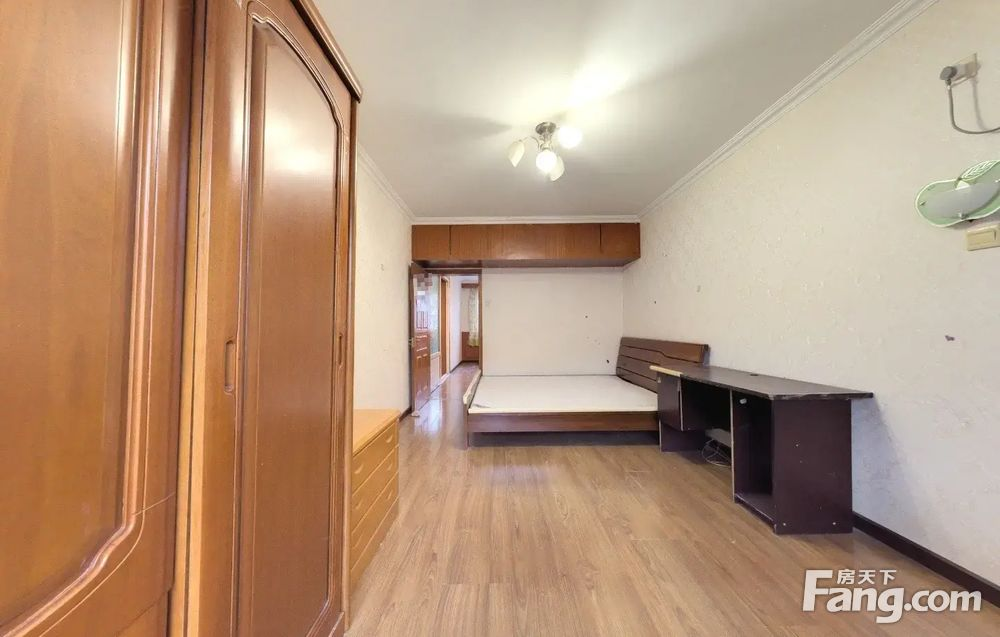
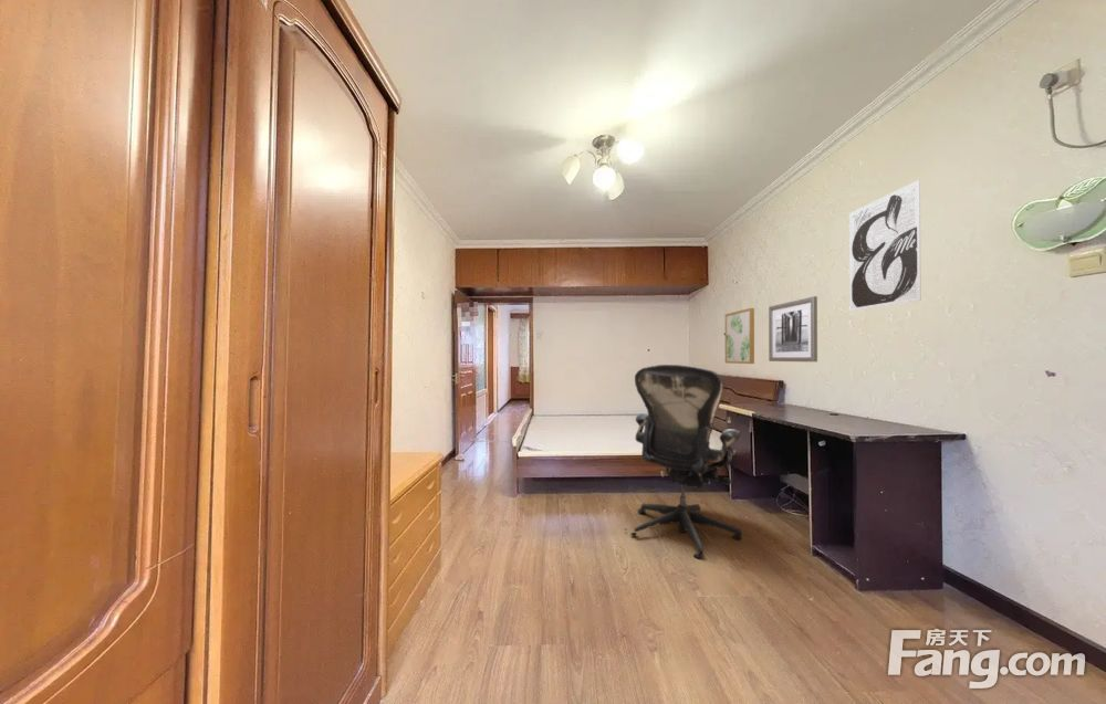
+ wall art [724,307,755,365]
+ wall art [848,179,921,312]
+ office chair [624,364,743,559]
+ wall art [768,295,818,362]
